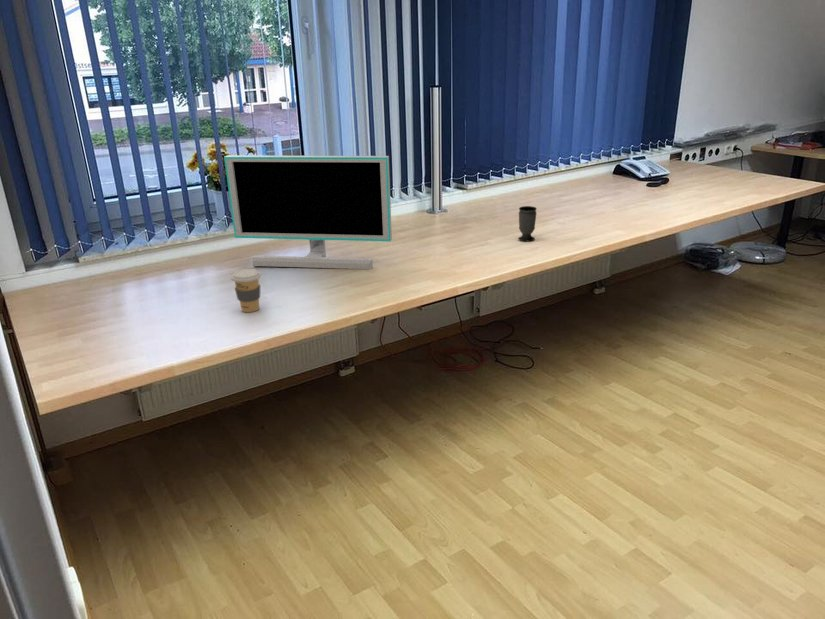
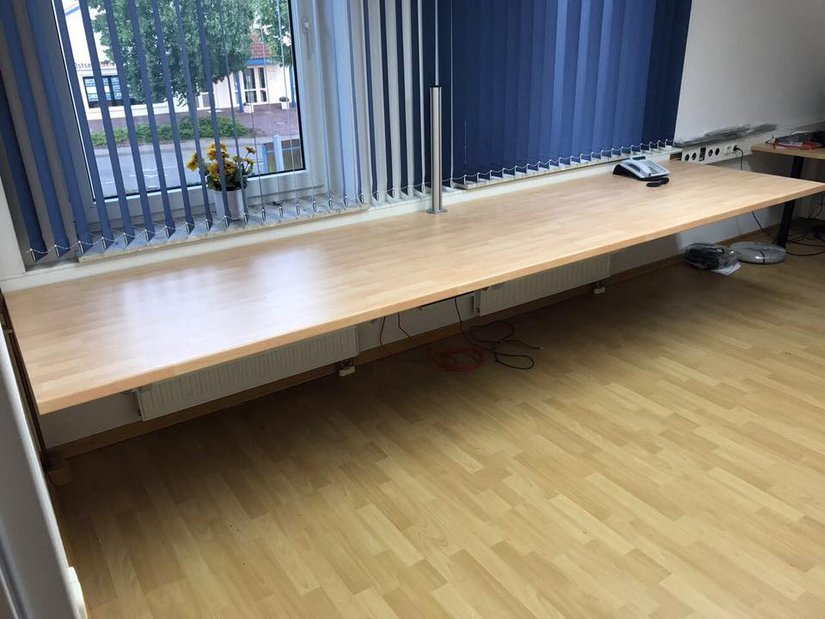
- monitor [223,154,393,270]
- cup [517,205,538,242]
- coffee cup [230,268,262,313]
